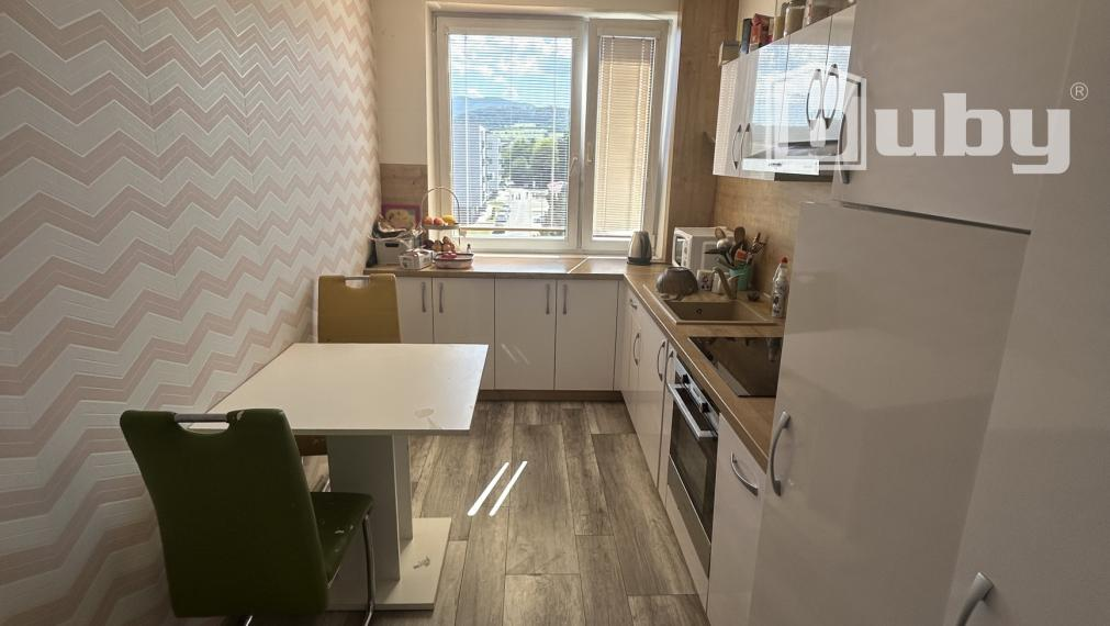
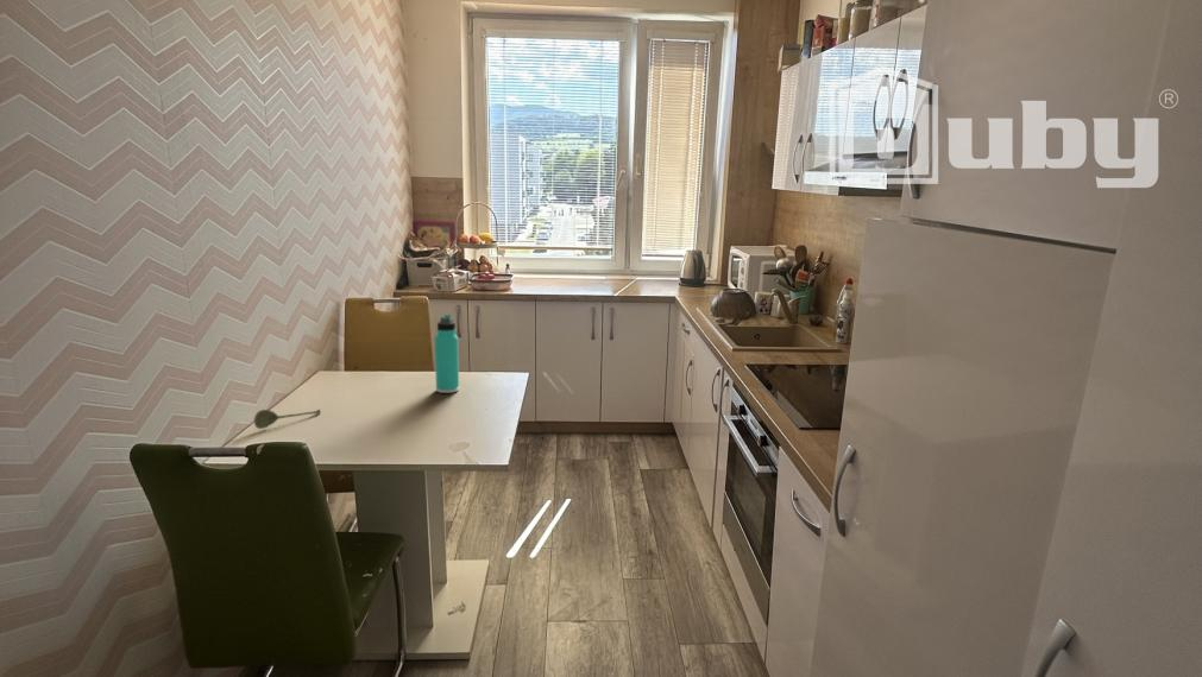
+ thermos bottle [434,314,460,394]
+ soupspoon [253,409,322,430]
